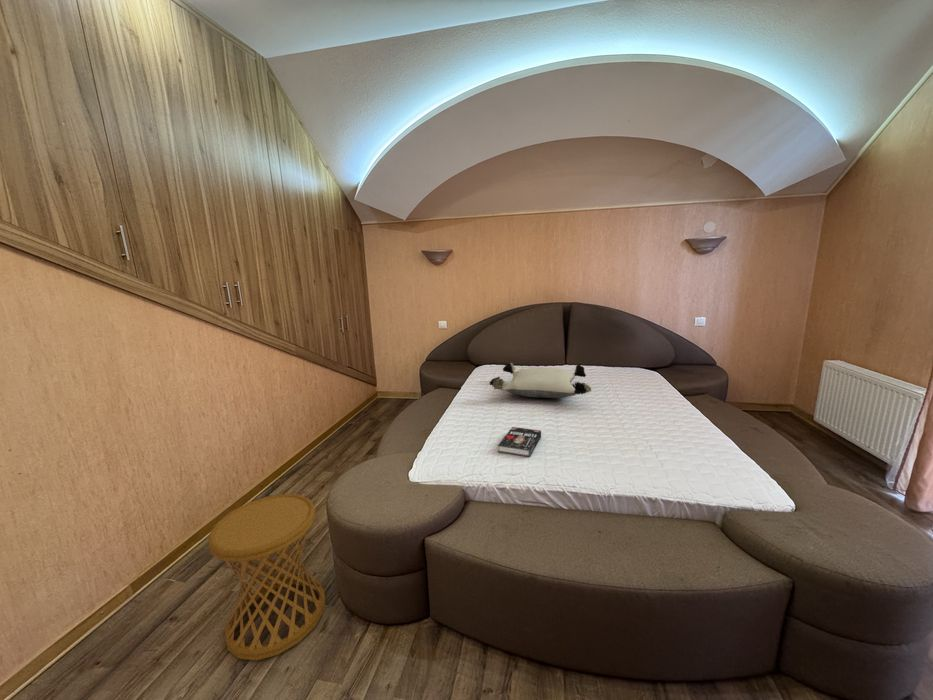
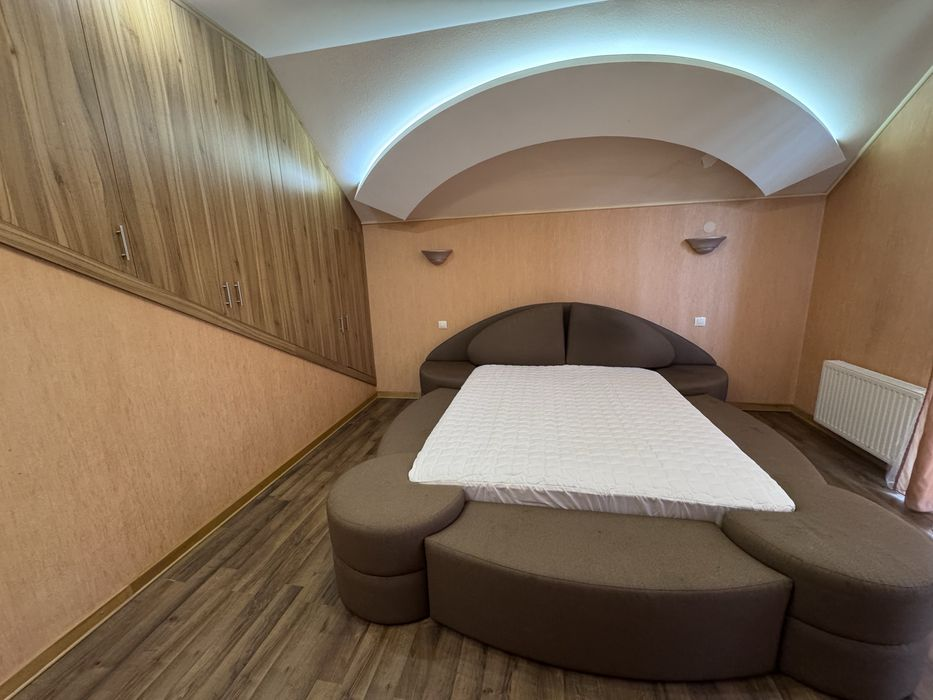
- book [497,426,542,458]
- side table [207,493,326,661]
- pillow [489,362,592,399]
